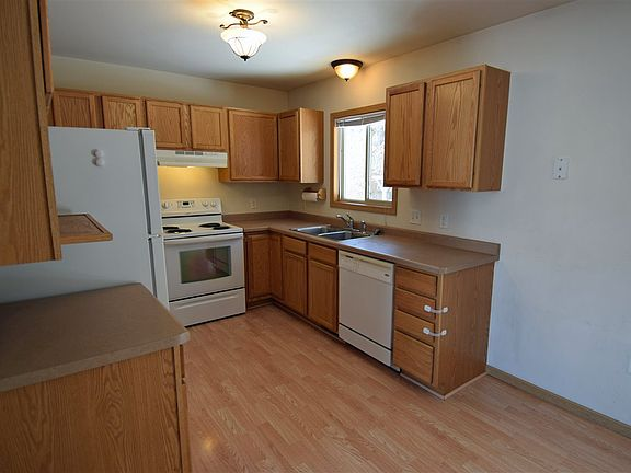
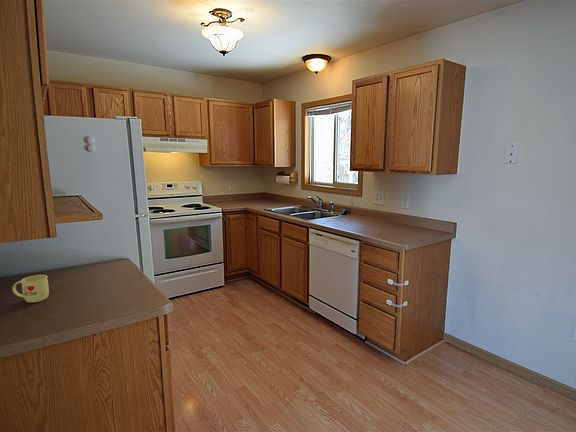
+ mug [11,274,50,304]
